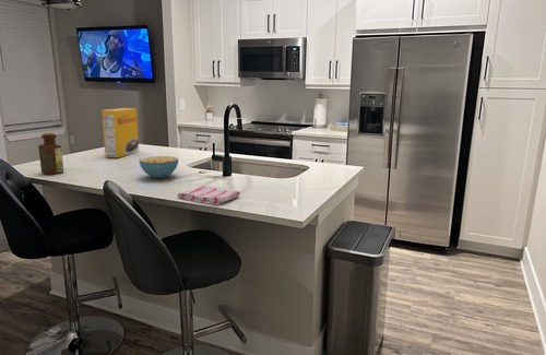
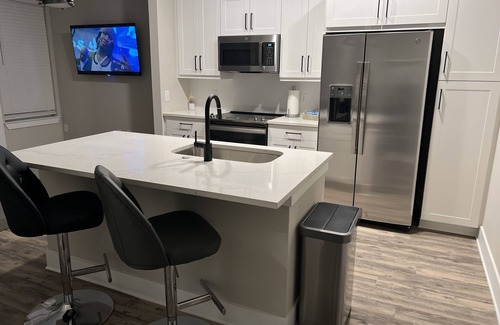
- dish towel [176,185,241,206]
- cereal bowl [139,155,179,179]
- bottle [37,132,64,176]
- cereal box [100,107,140,158]
